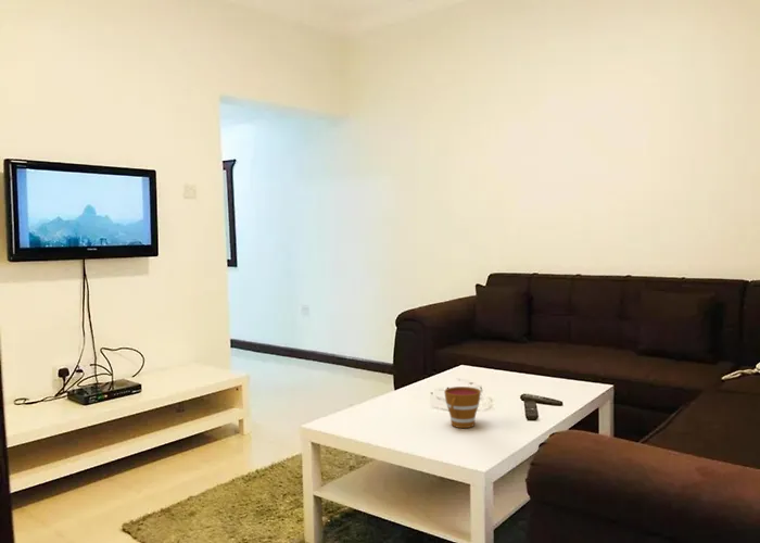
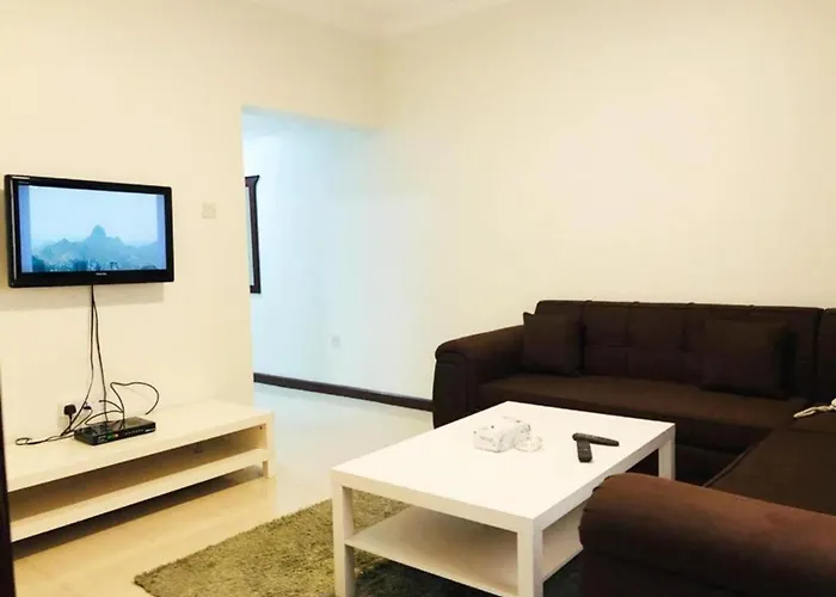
- cup [443,386,482,429]
